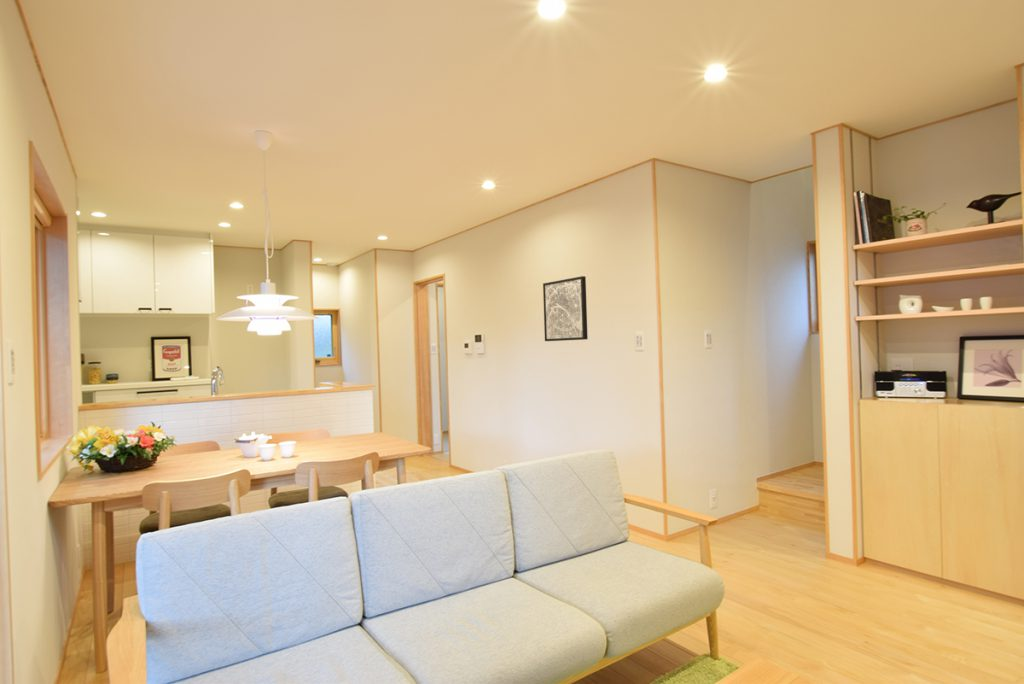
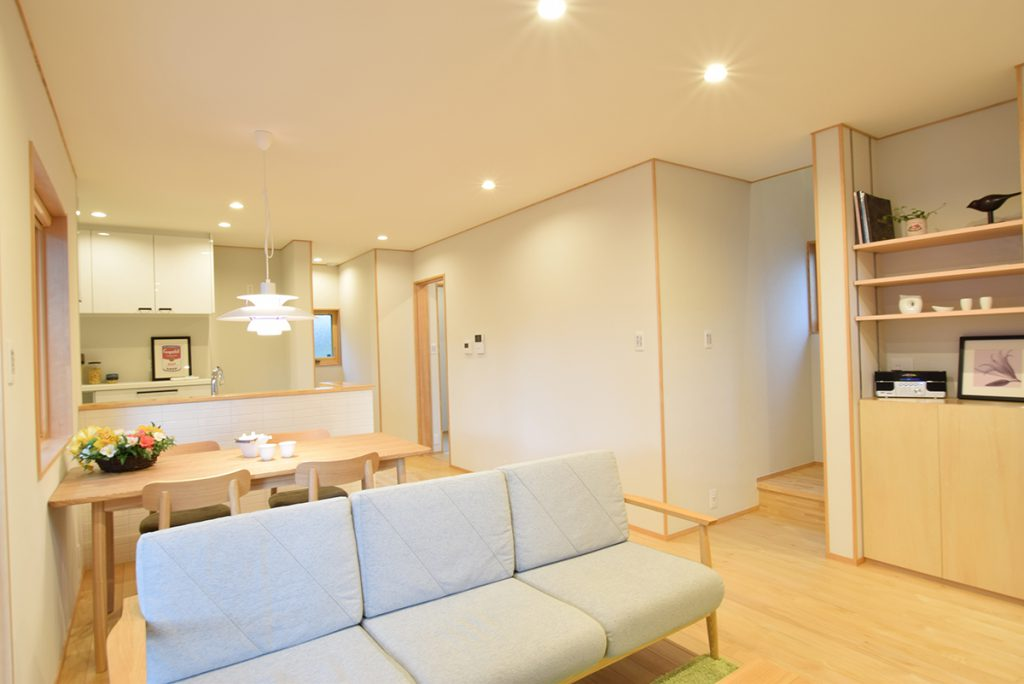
- wall art [542,275,589,342]
